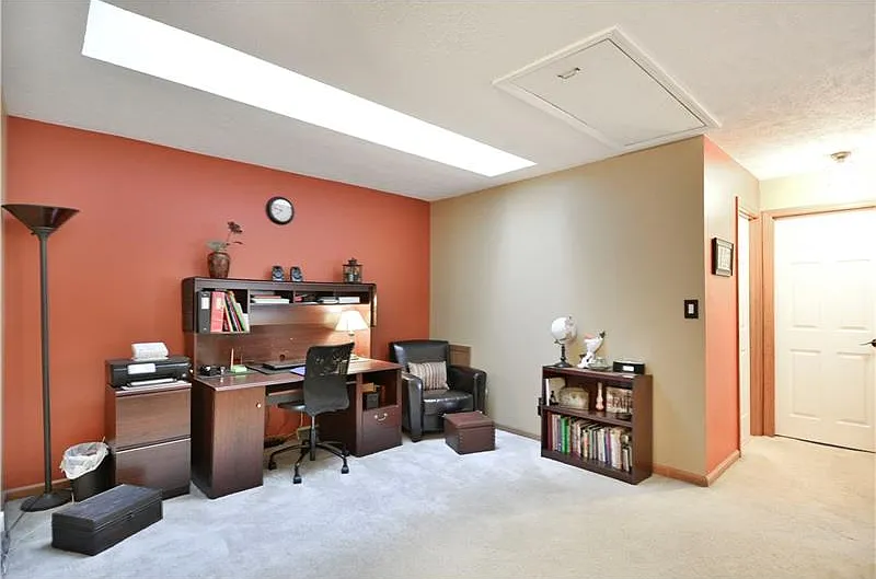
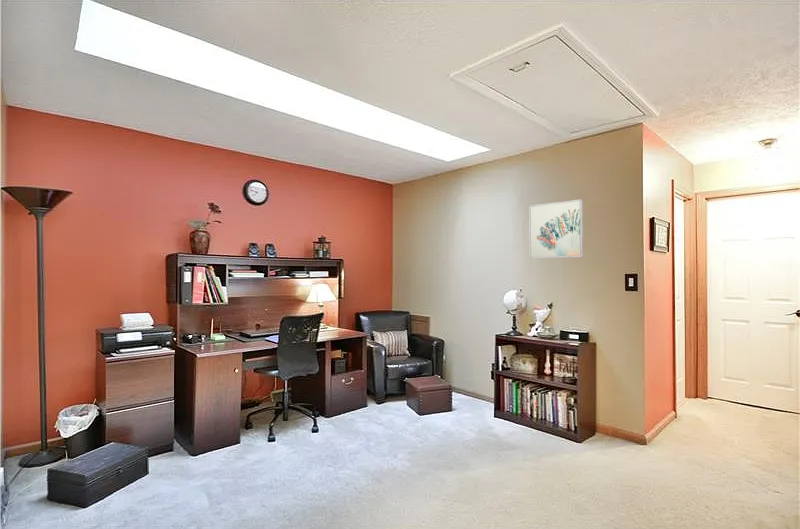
+ wall art [528,198,584,259]
